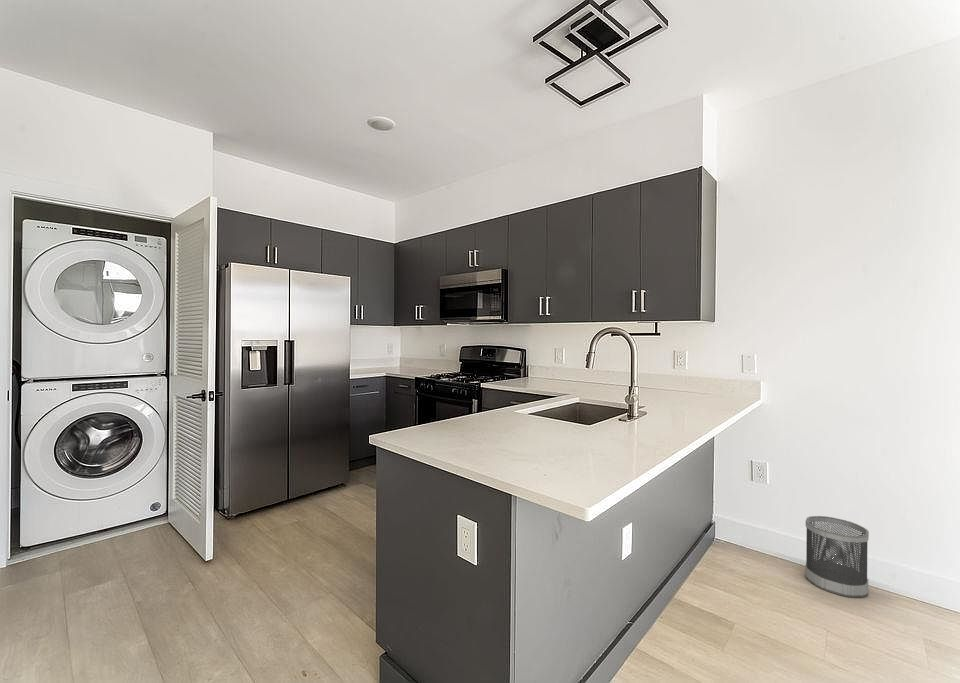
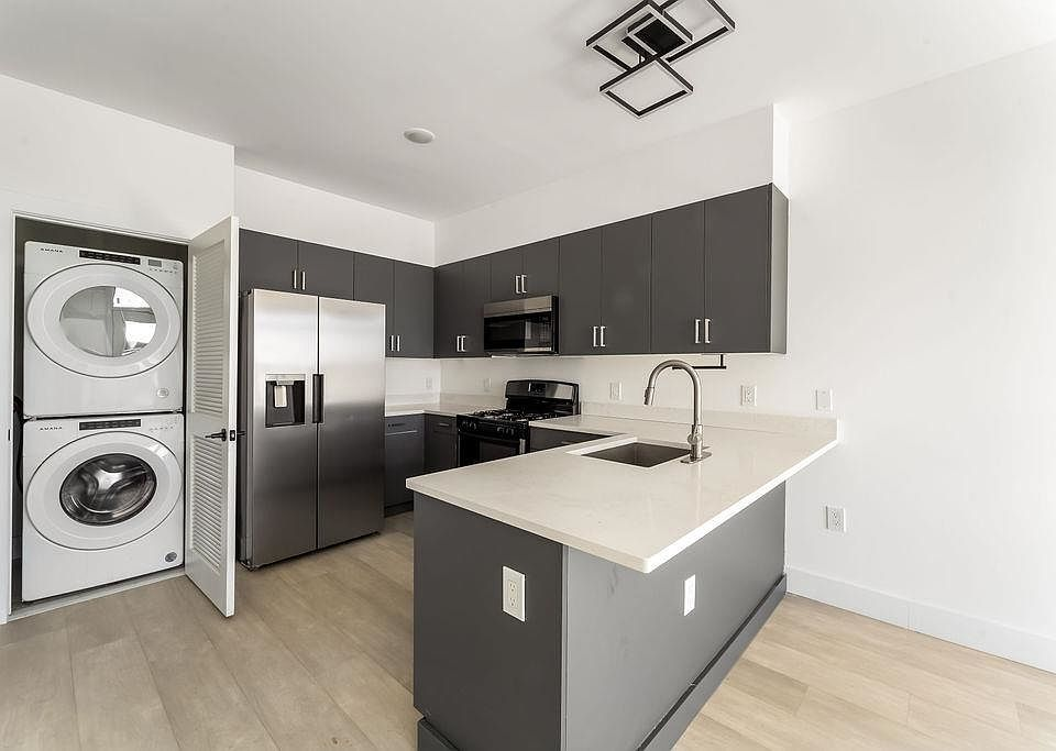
- wastebasket [804,515,870,598]
